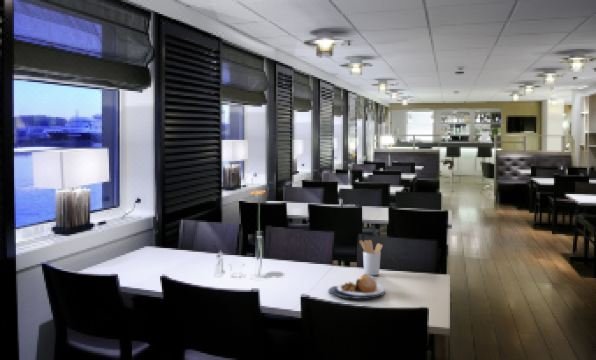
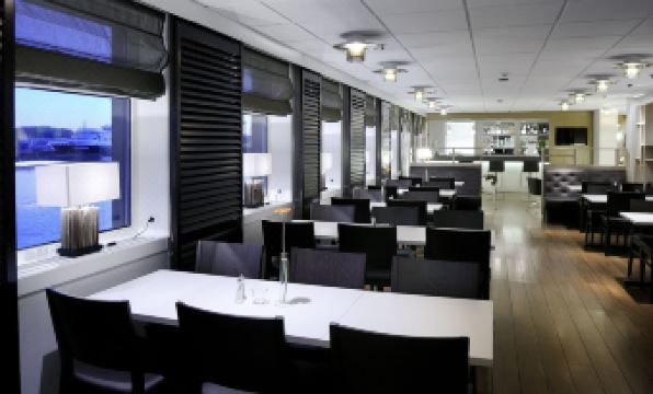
- plate [327,273,386,300]
- utensil holder [358,239,384,276]
